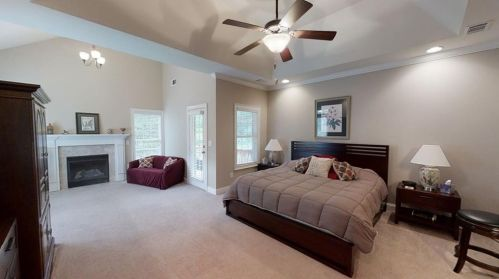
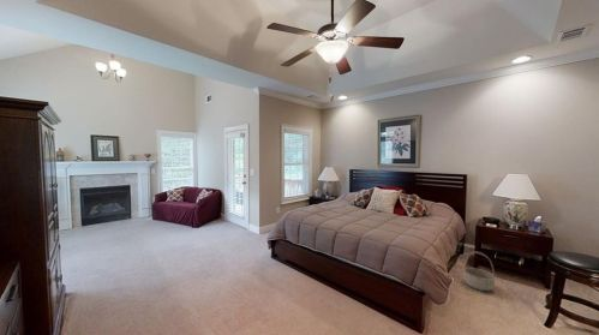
+ basket [462,251,497,292]
